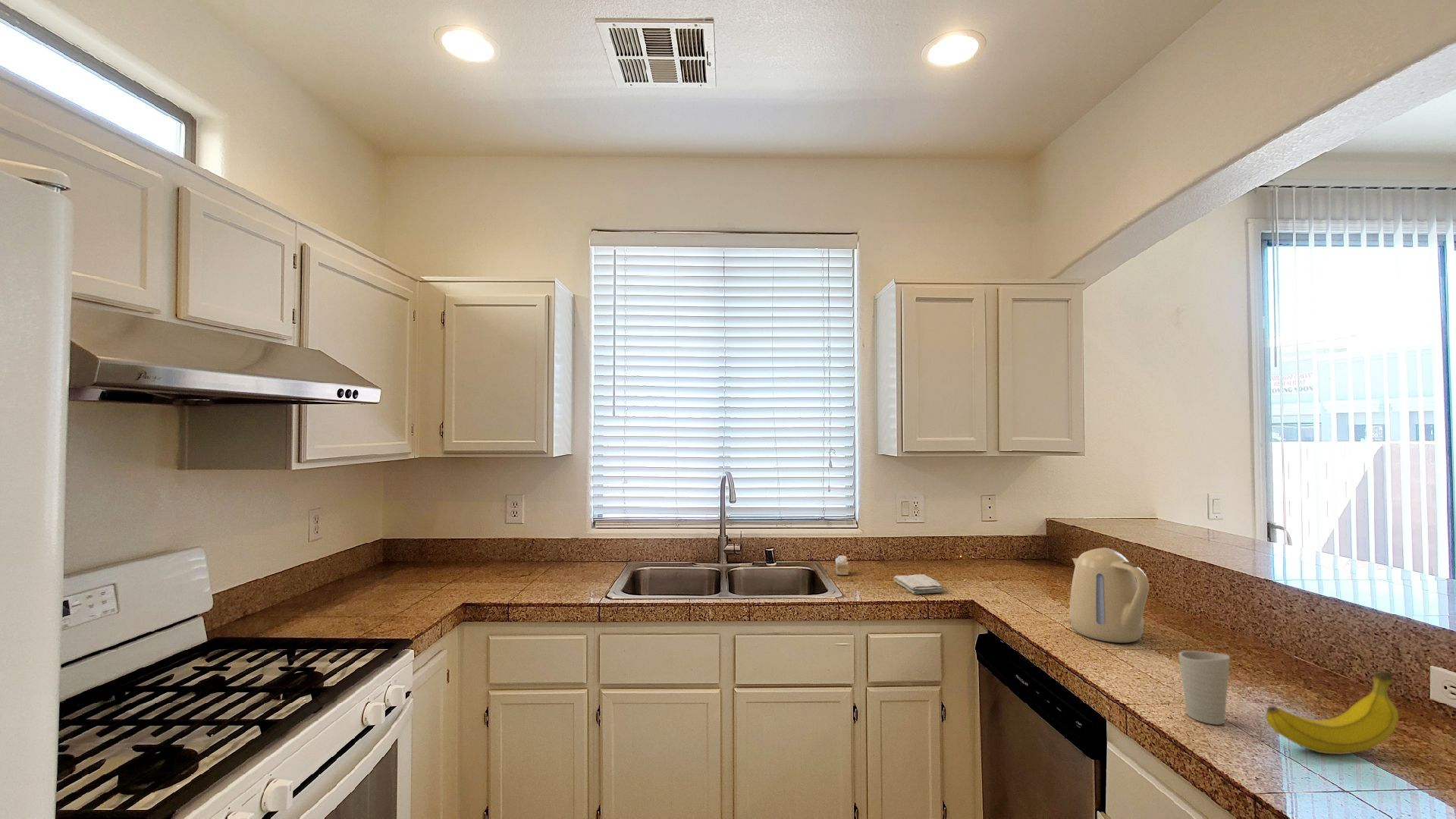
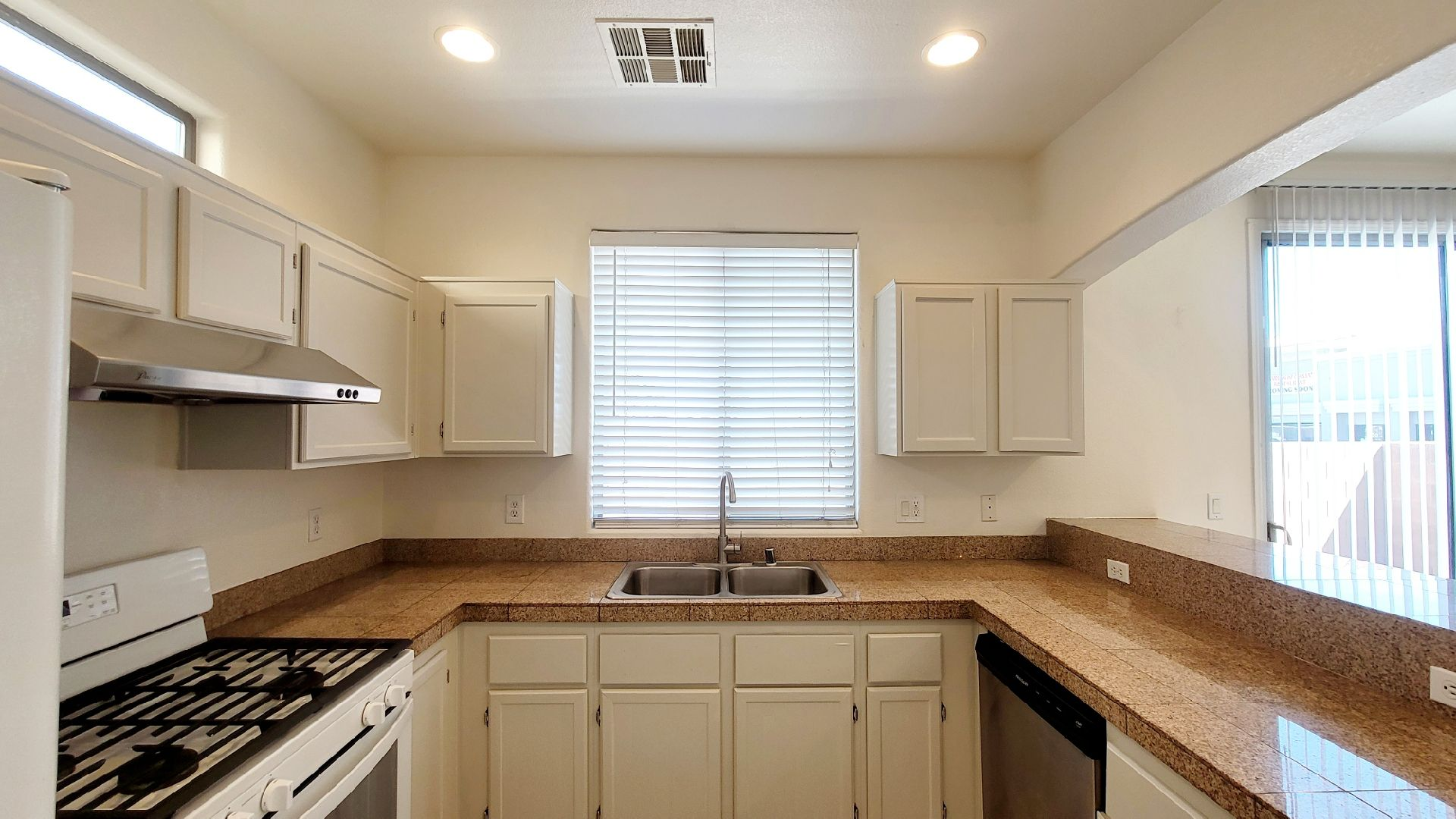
- fruit [1266,670,1400,755]
- cake slice [834,554,849,576]
- kettle [1068,547,1150,644]
- cup [1178,650,1231,726]
- washcloth [893,573,944,595]
